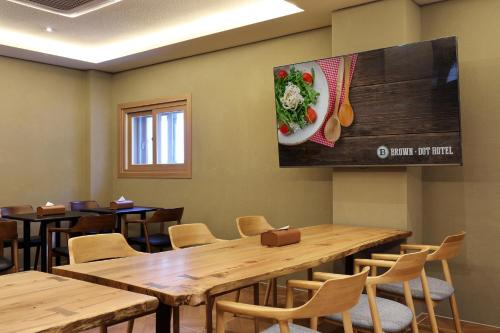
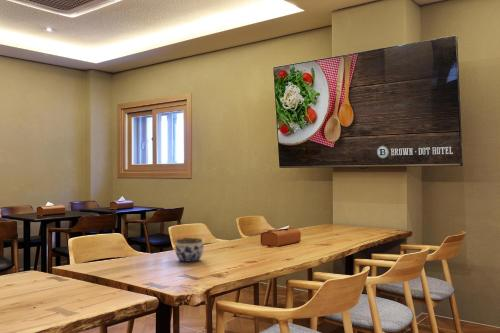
+ jar [174,237,205,263]
